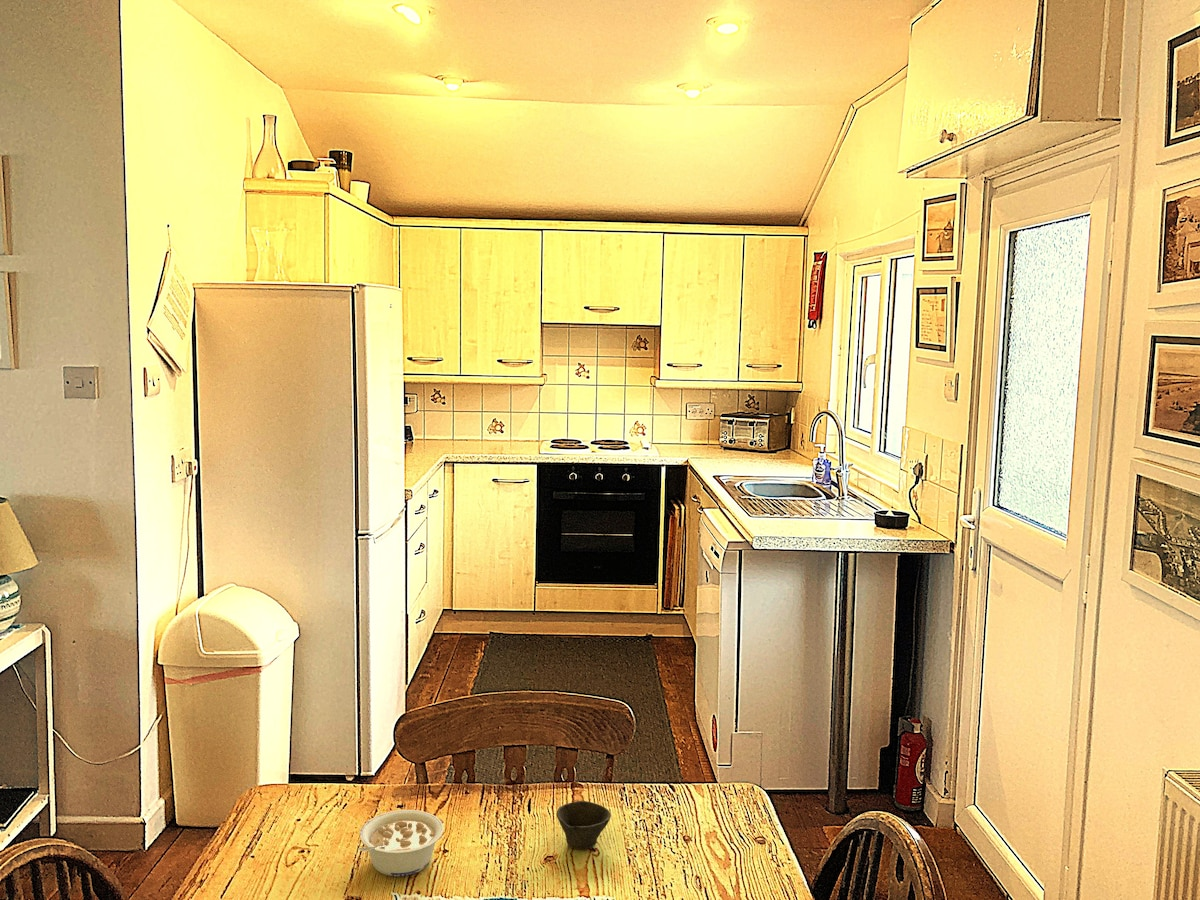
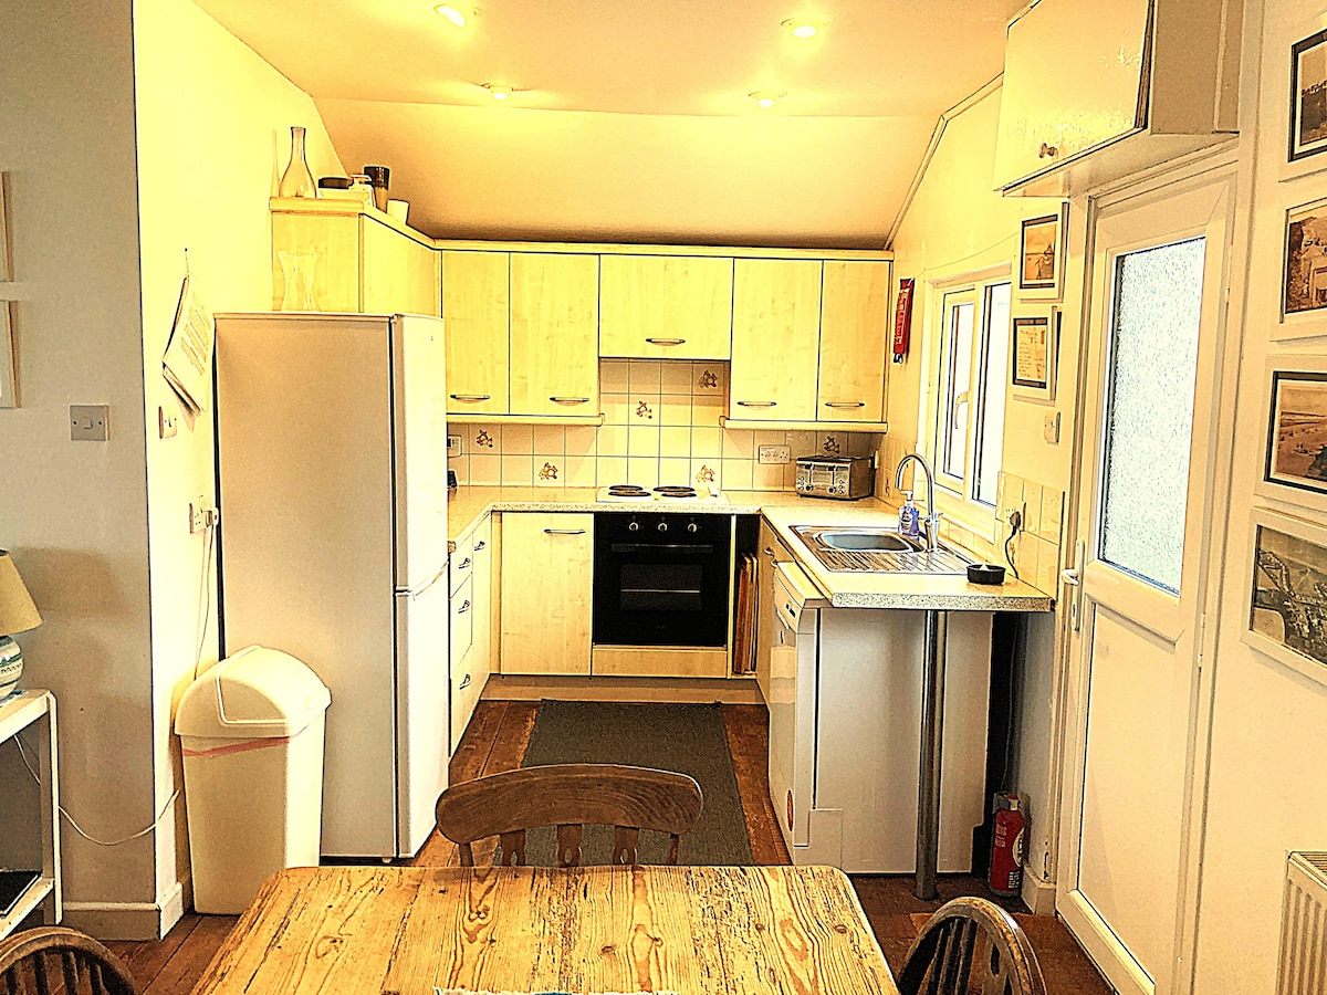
- legume [356,809,445,877]
- cup [555,800,612,850]
